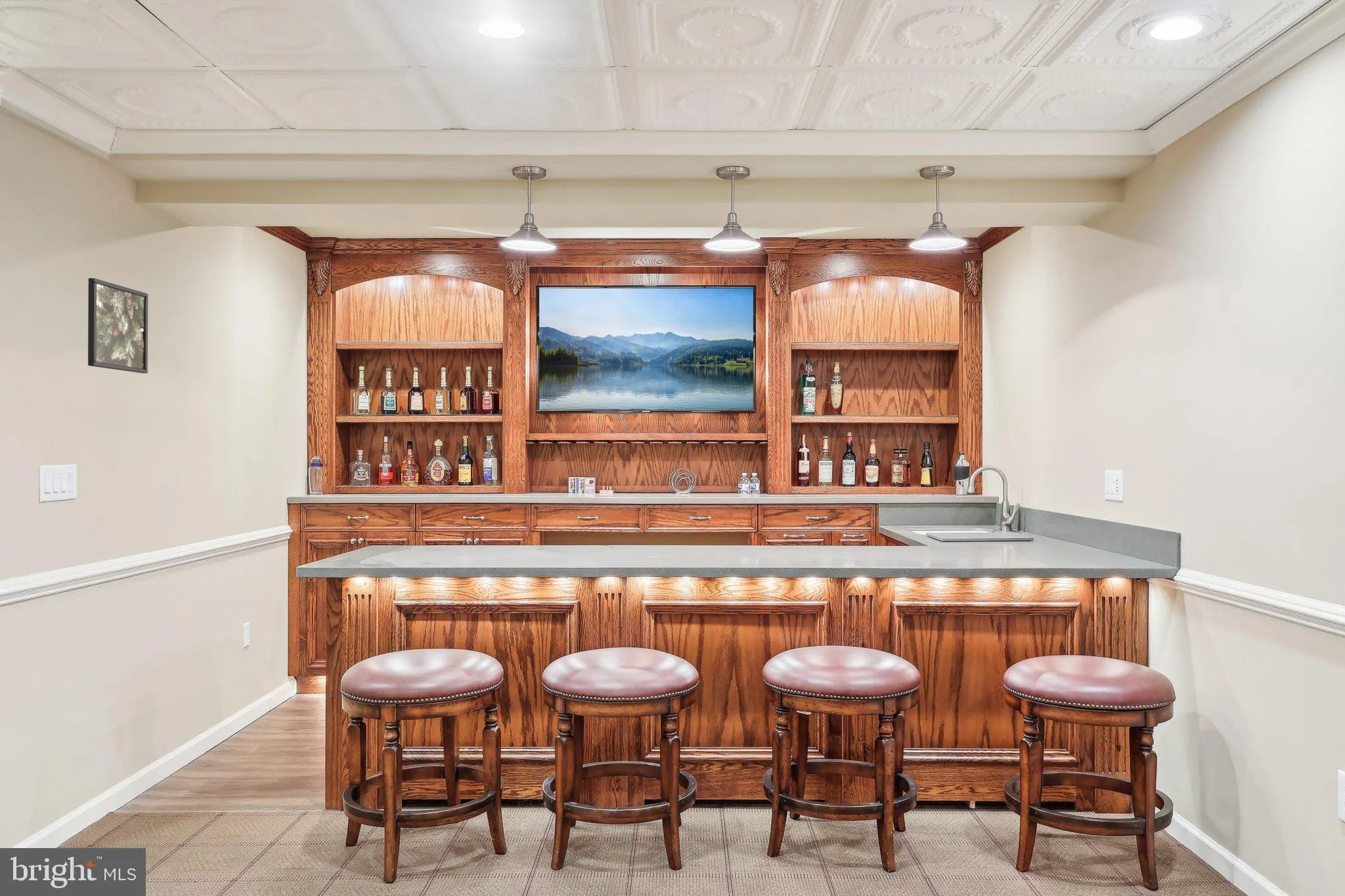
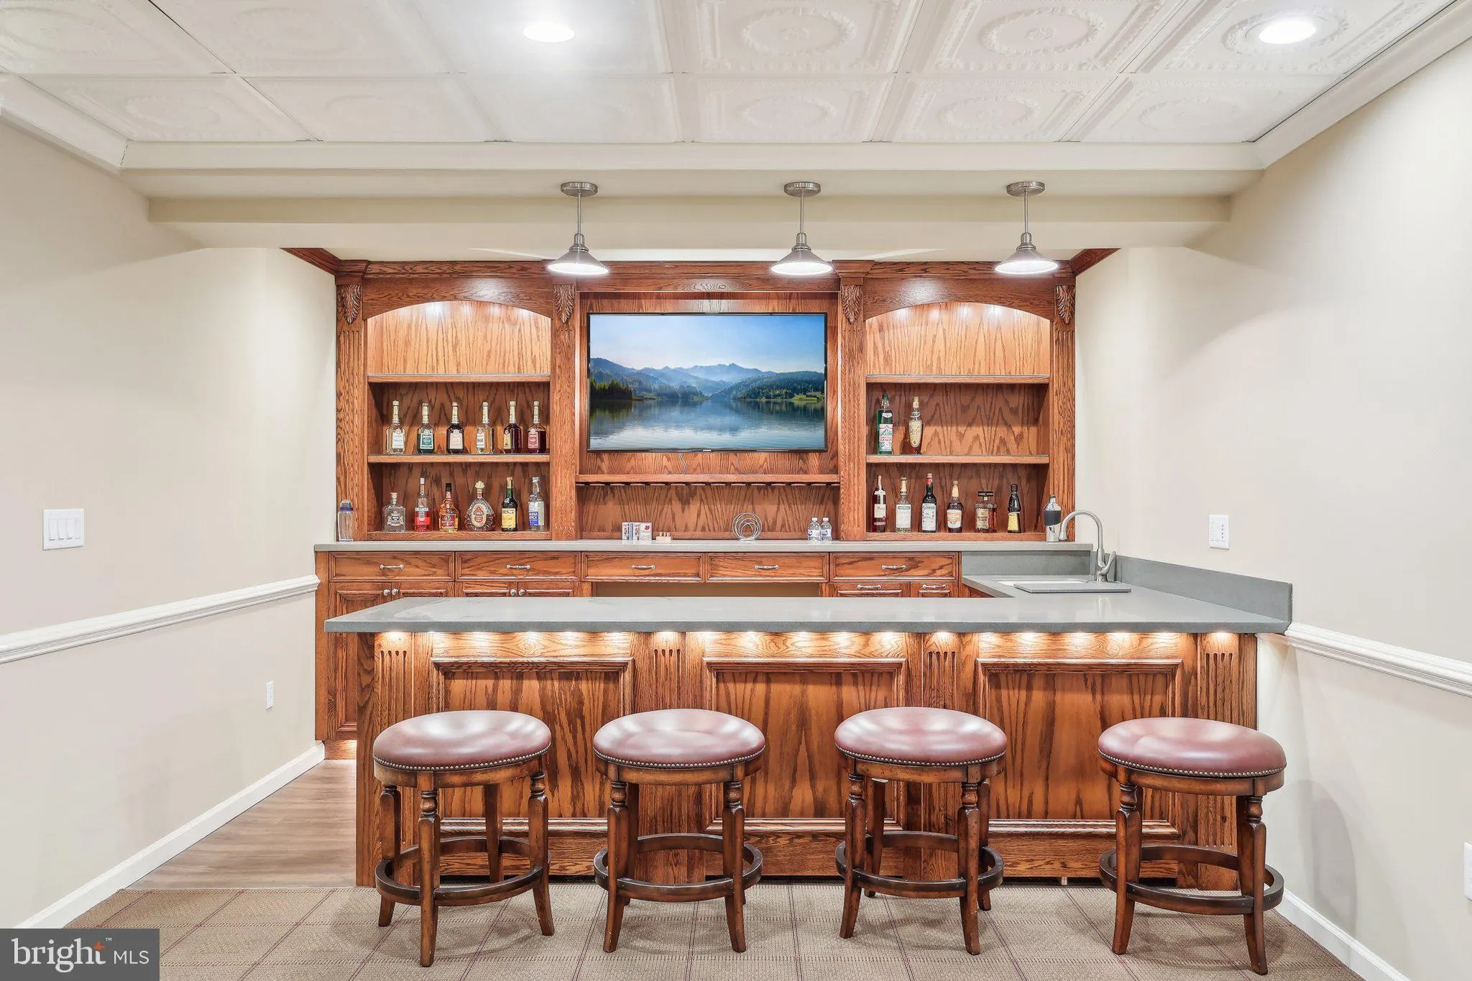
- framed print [87,278,148,374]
